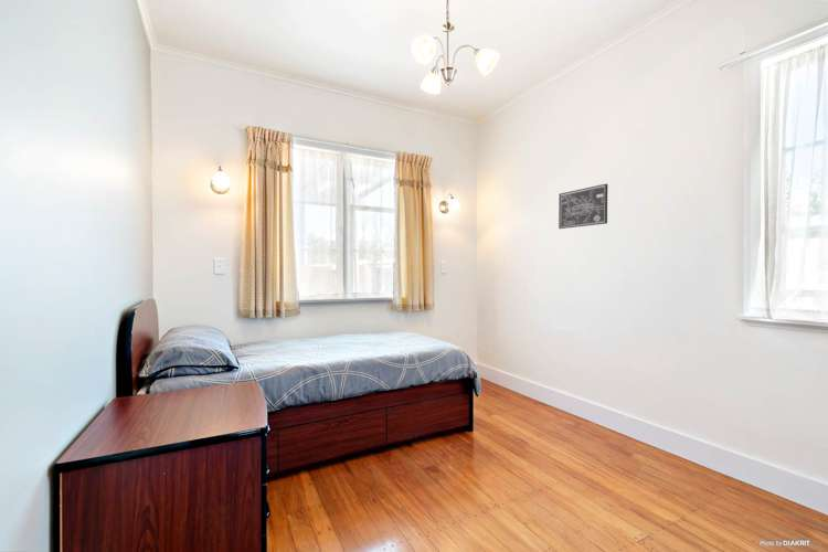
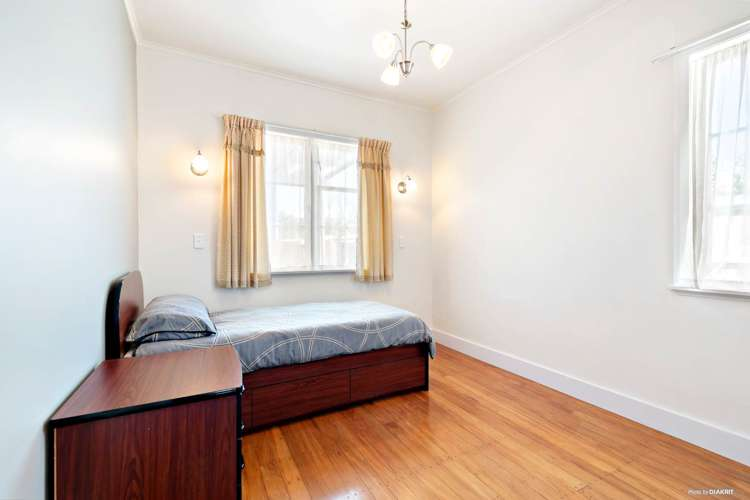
- wall art [558,183,608,230]
